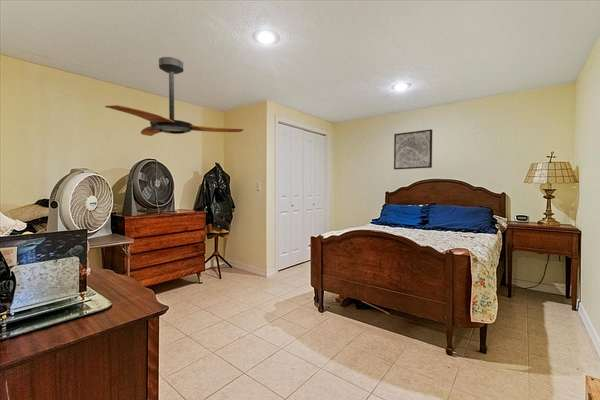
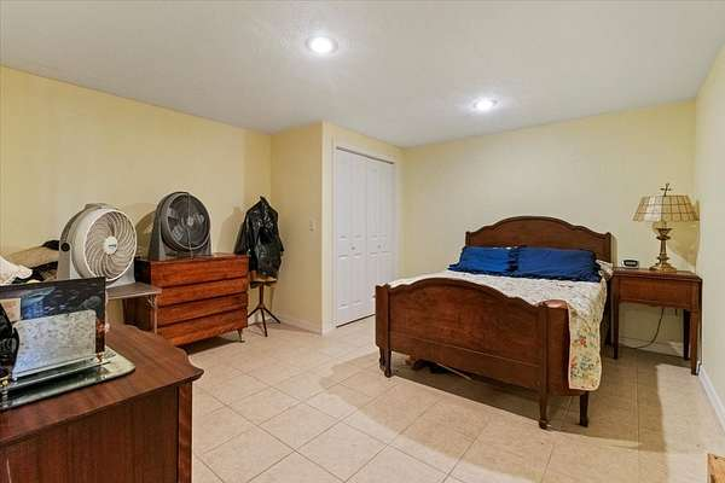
- wall art [393,128,433,170]
- ceiling fan [104,56,244,137]
